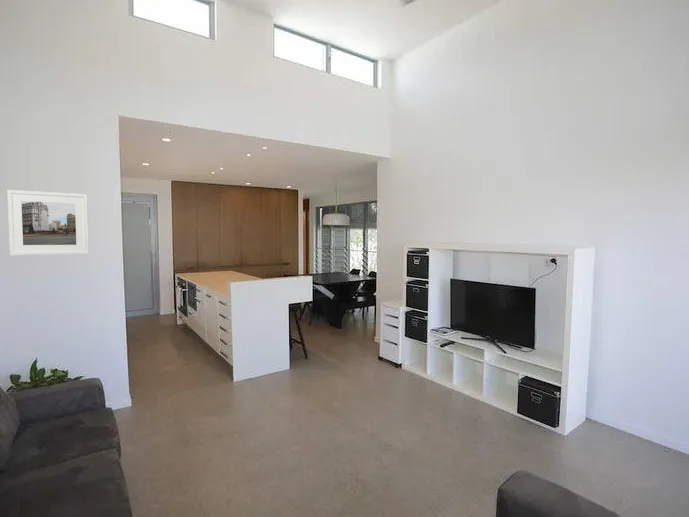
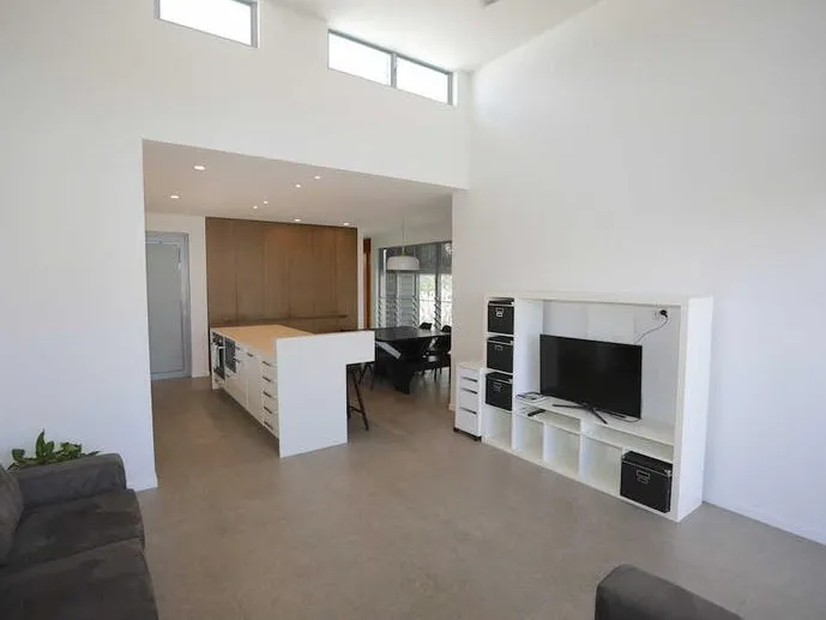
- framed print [7,189,89,256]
